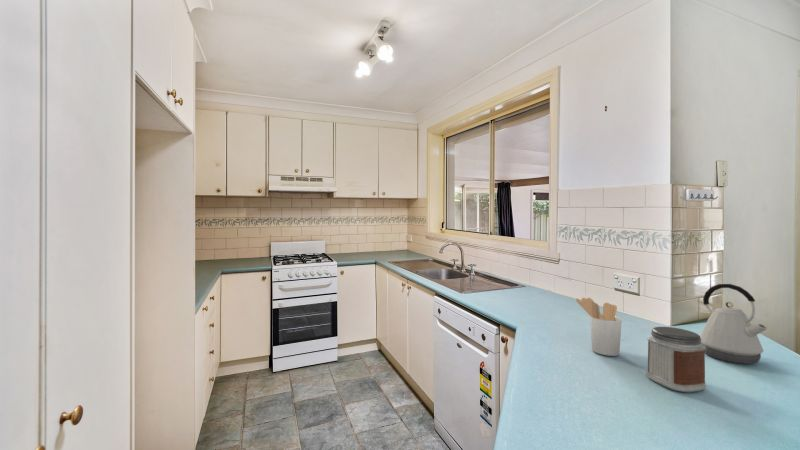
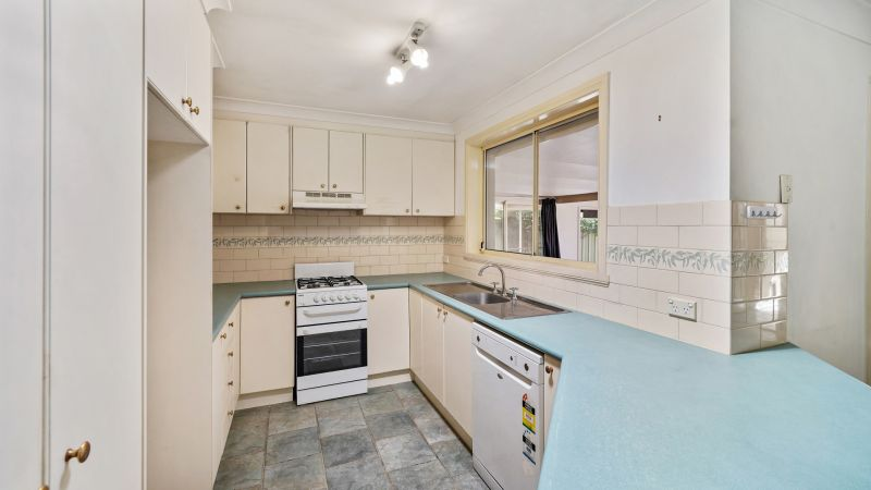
- jar [646,326,707,393]
- kettle [699,283,769,365]
- utensil holder [575,297,623,357]
